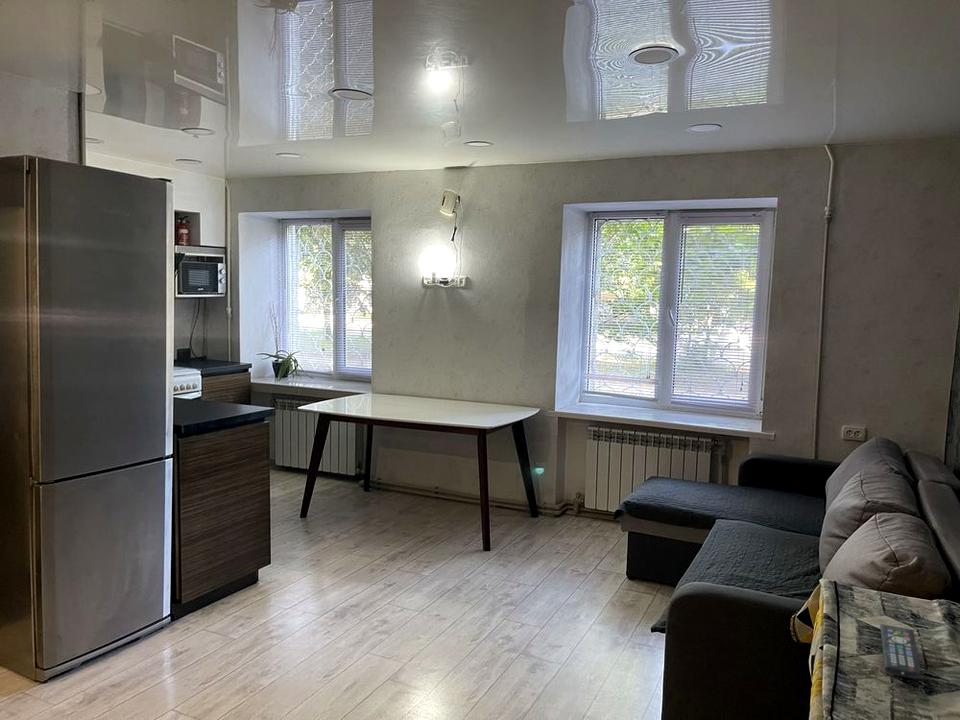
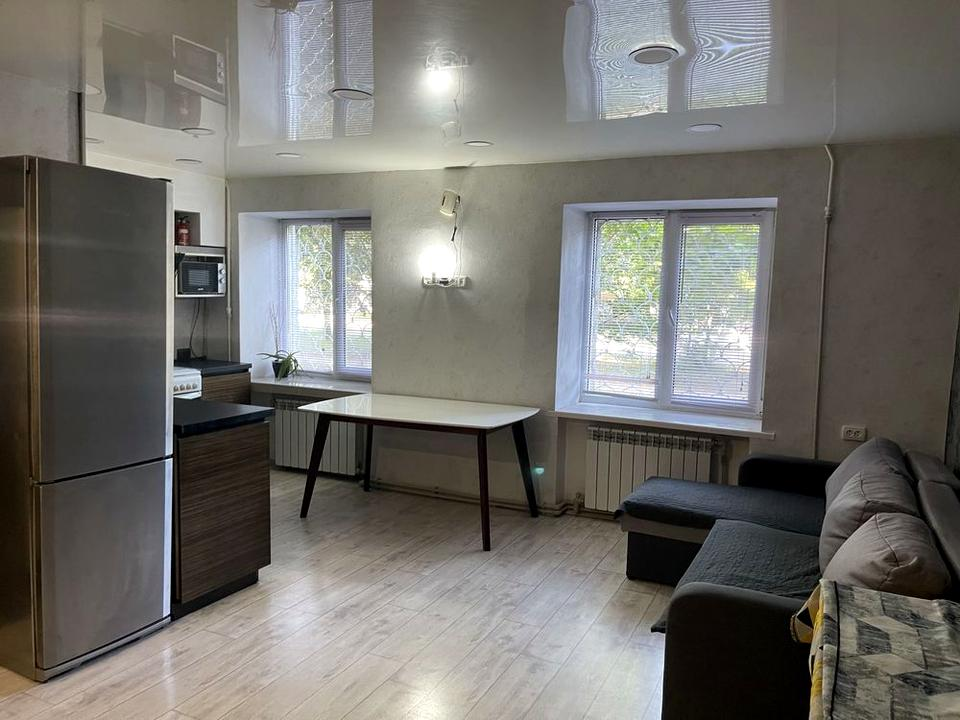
- remote control [879,623,922,680]
